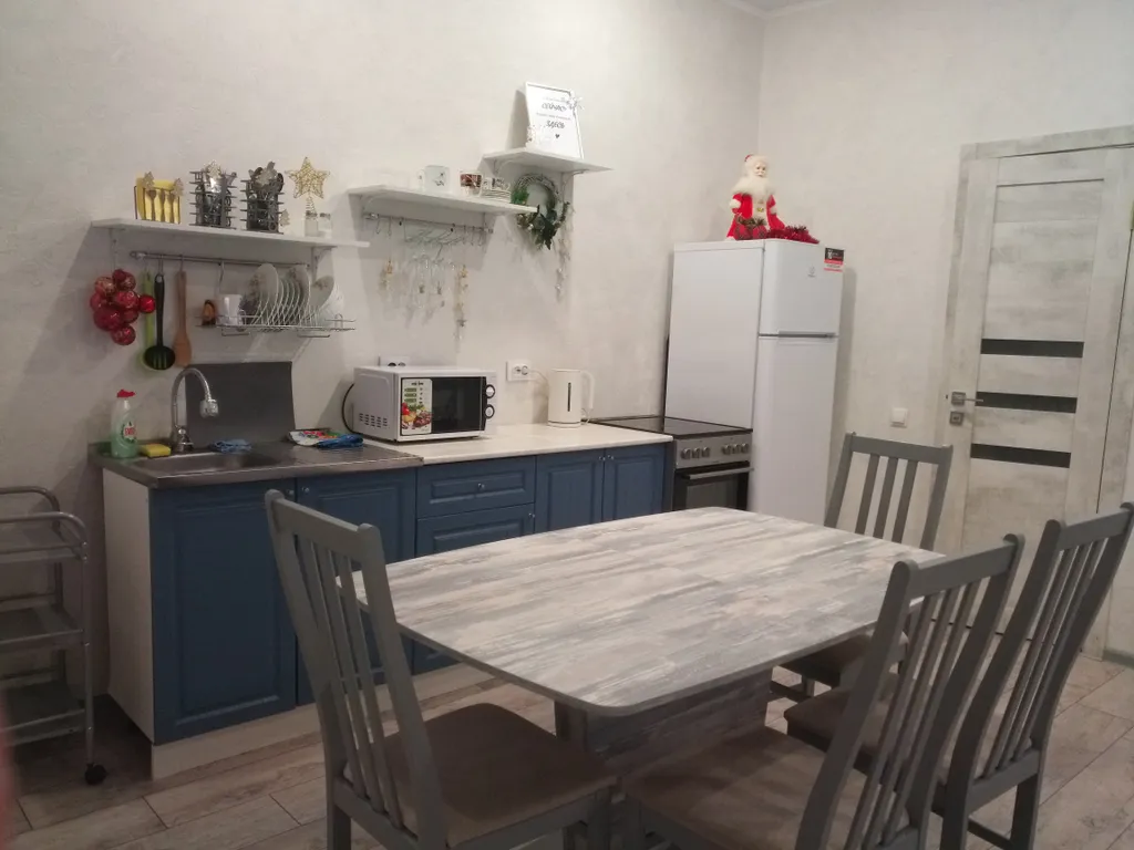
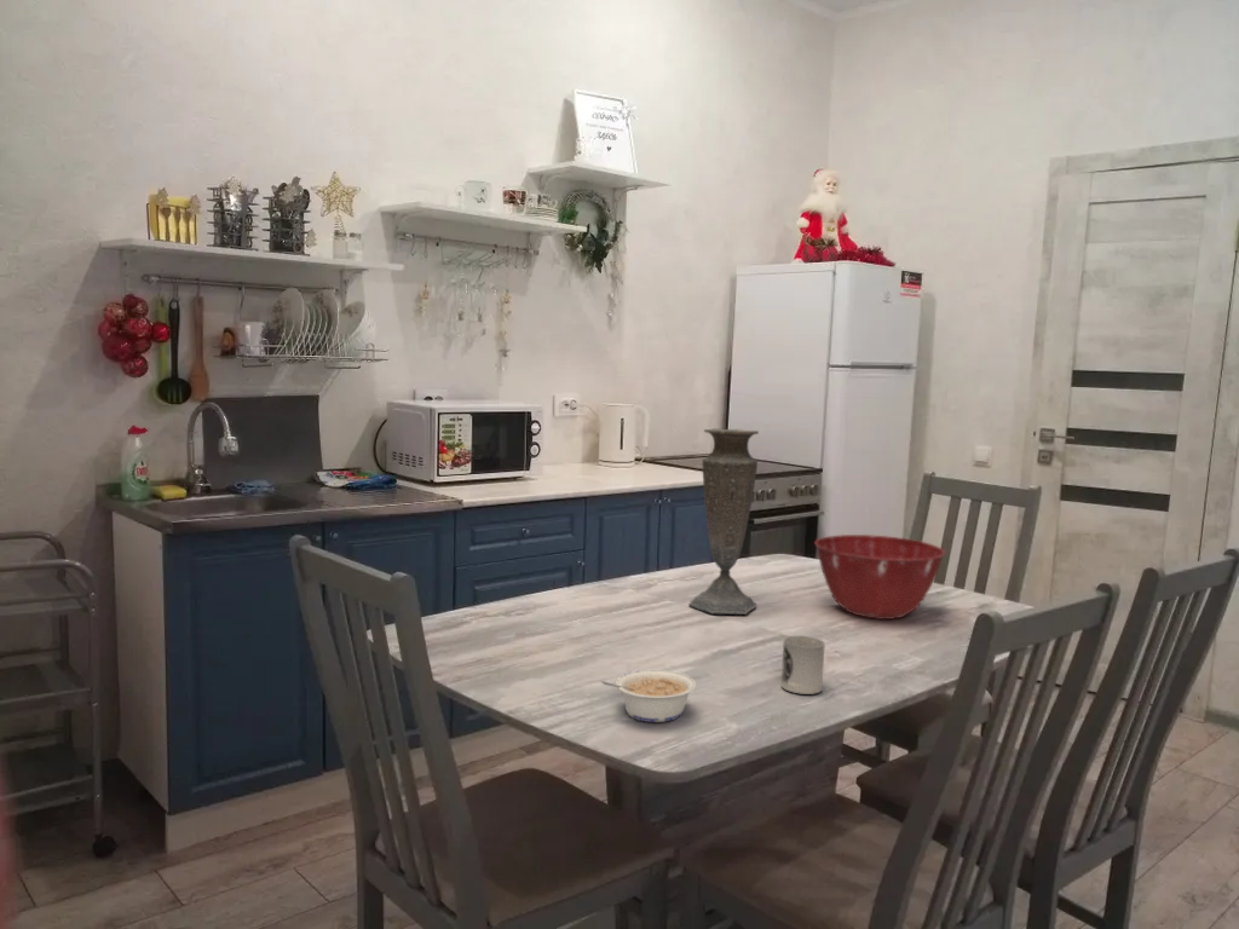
+ vase [687,427,760,616]
+ legume [600,669,697,723]
+ mixing bowl [814,533,946,621]
+ cup [780,635,826,696]
